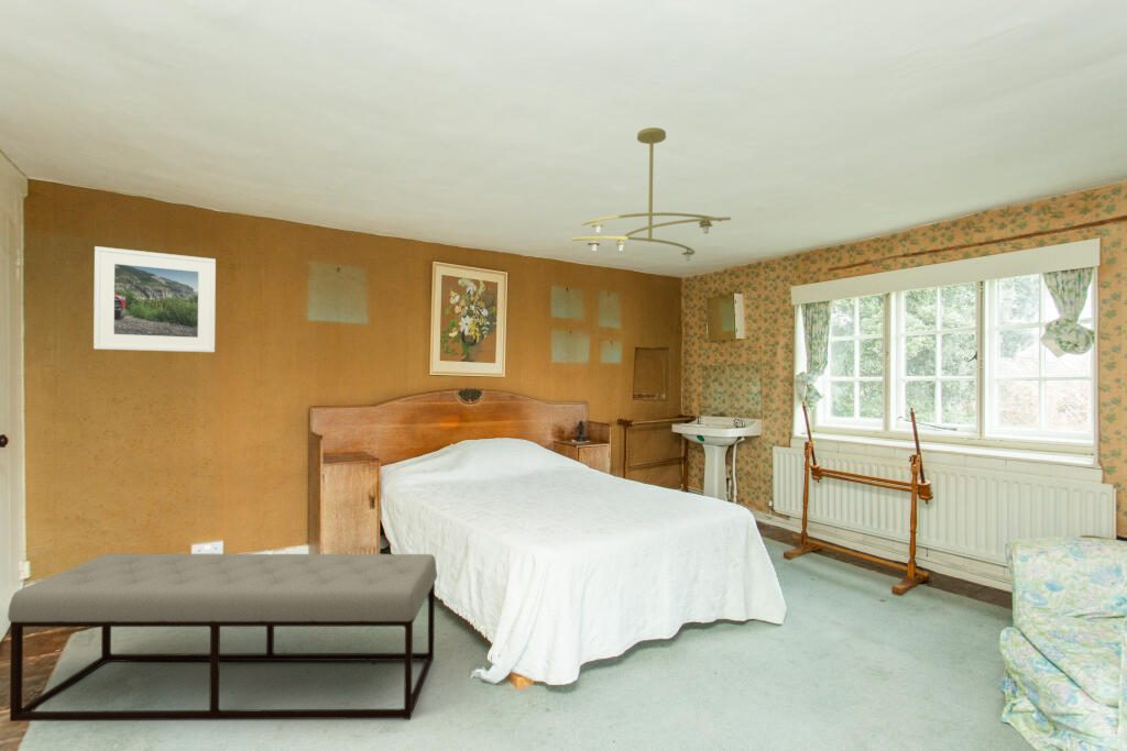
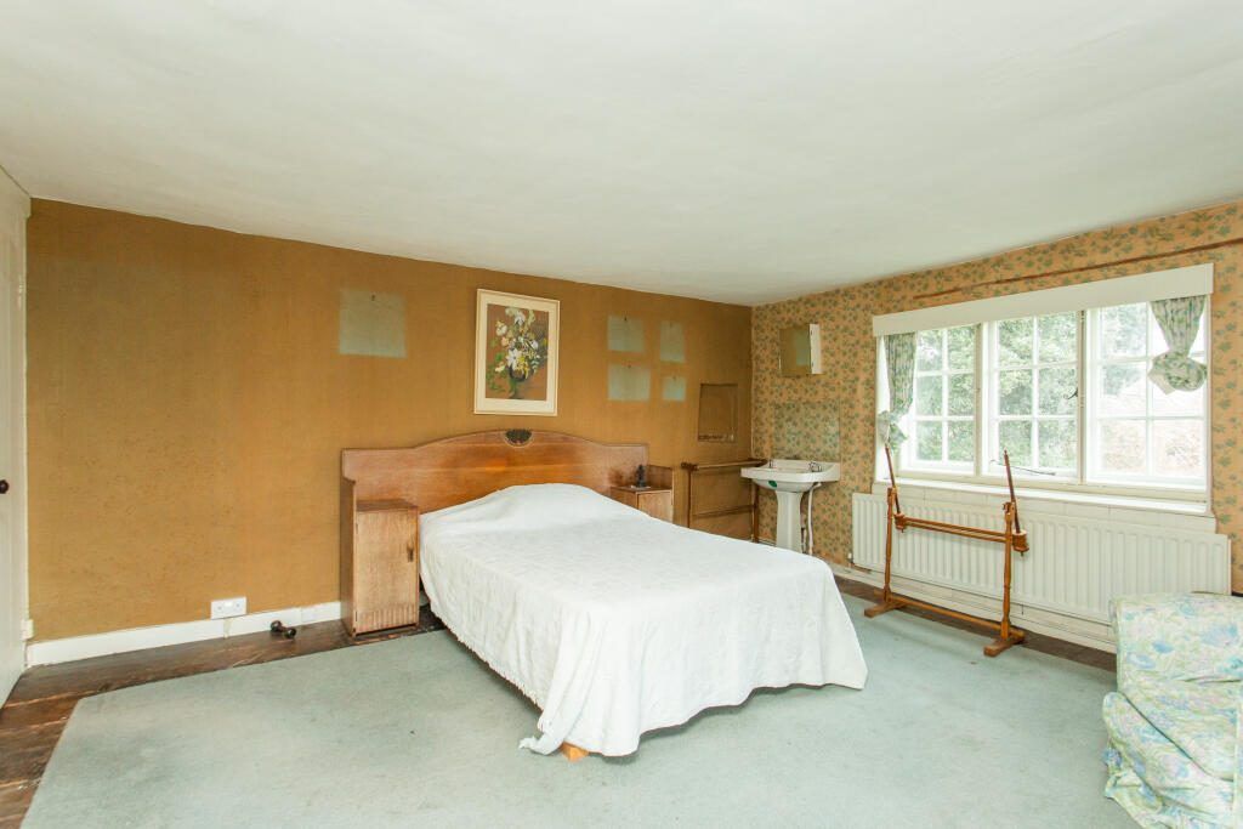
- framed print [92,245,217,353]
- ceiling light fixture [571,126,732,262]
- bench [7,552,438,722]
